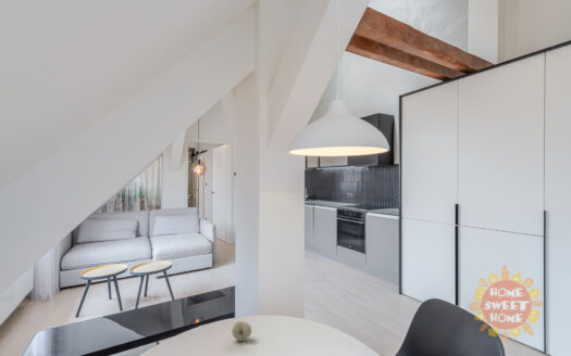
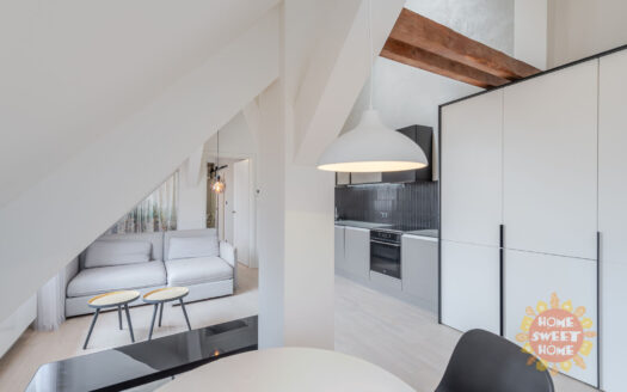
- fruit [231,320,252,342]
